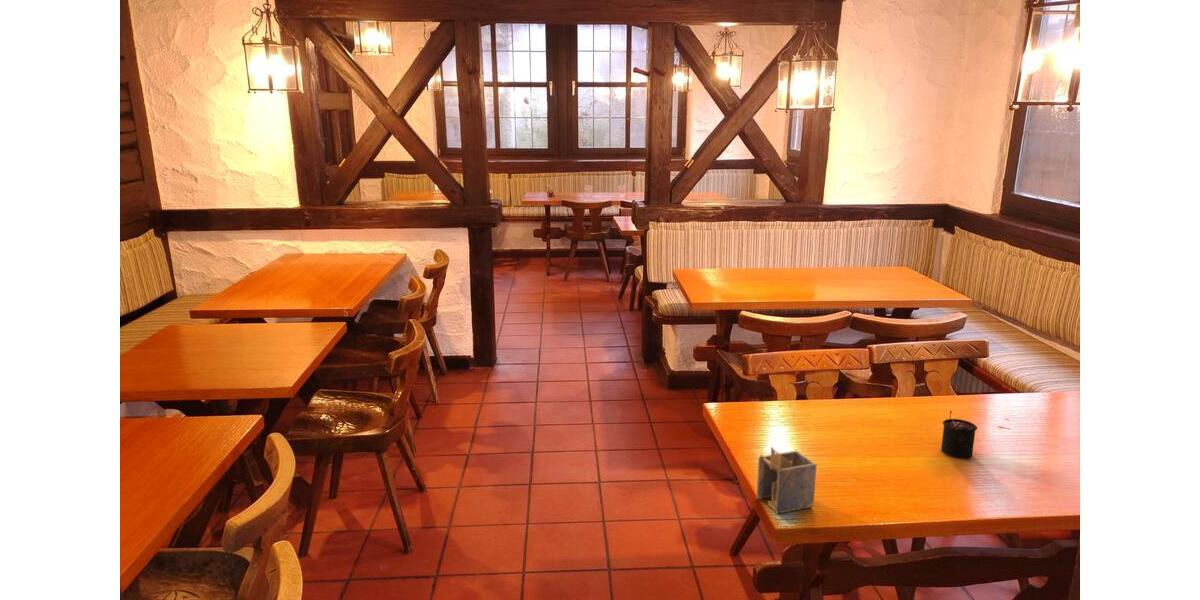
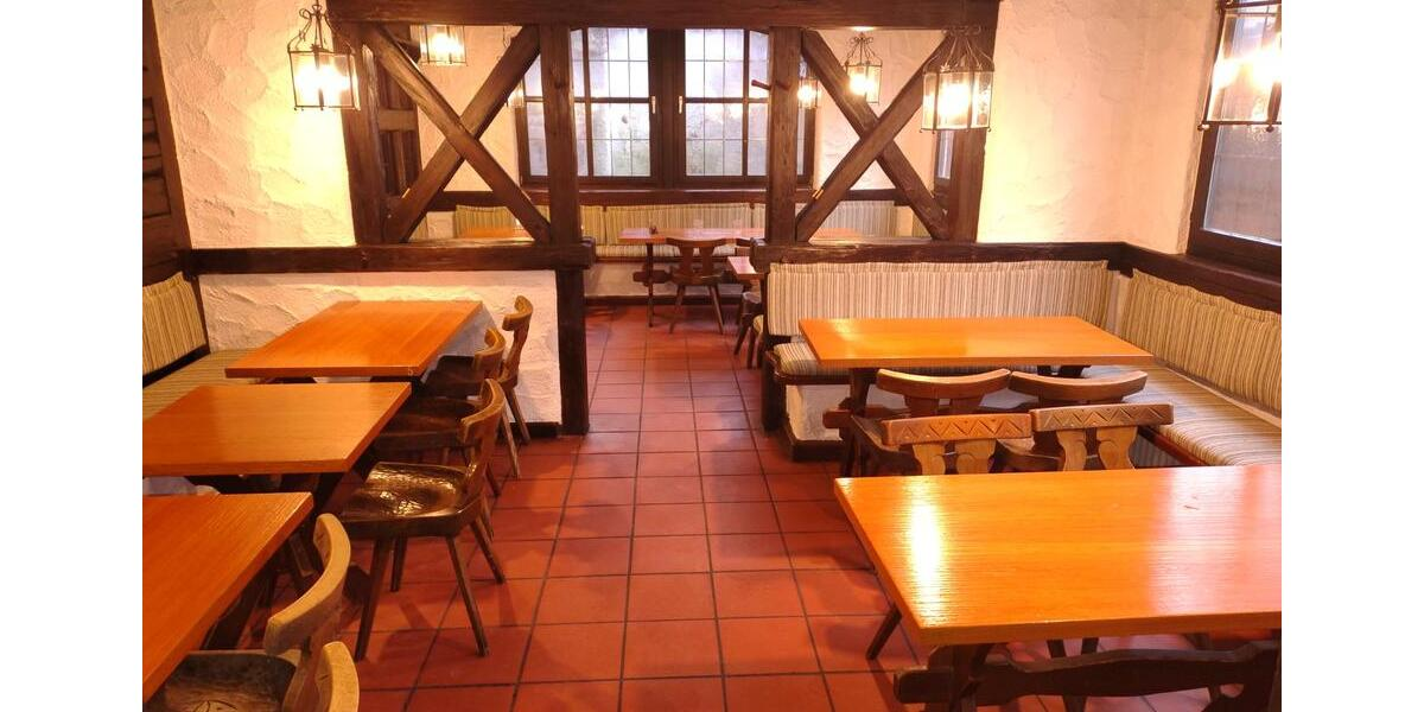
- candle [940,410,978,459]
- napkin holder [755,446,818,515]
